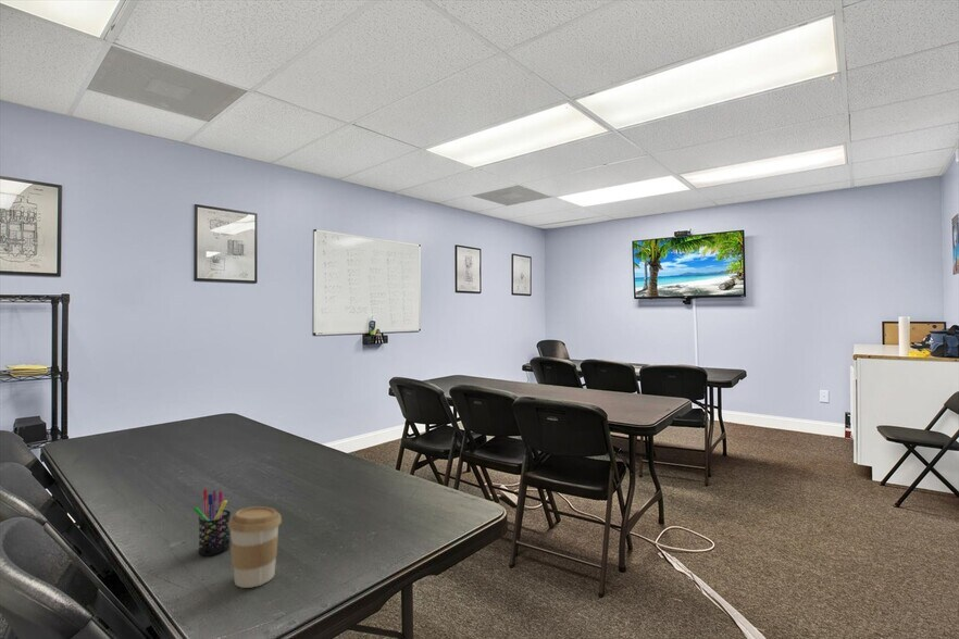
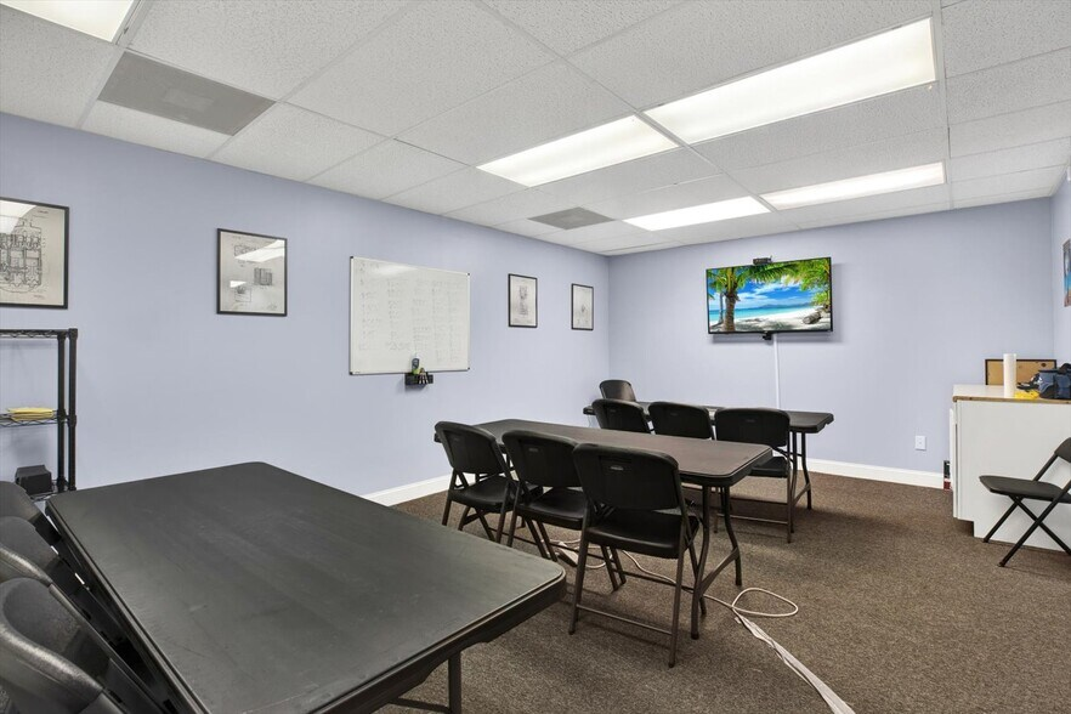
- coffee cup [227,505,283,589]
- pen holder [192,488,232,556]
